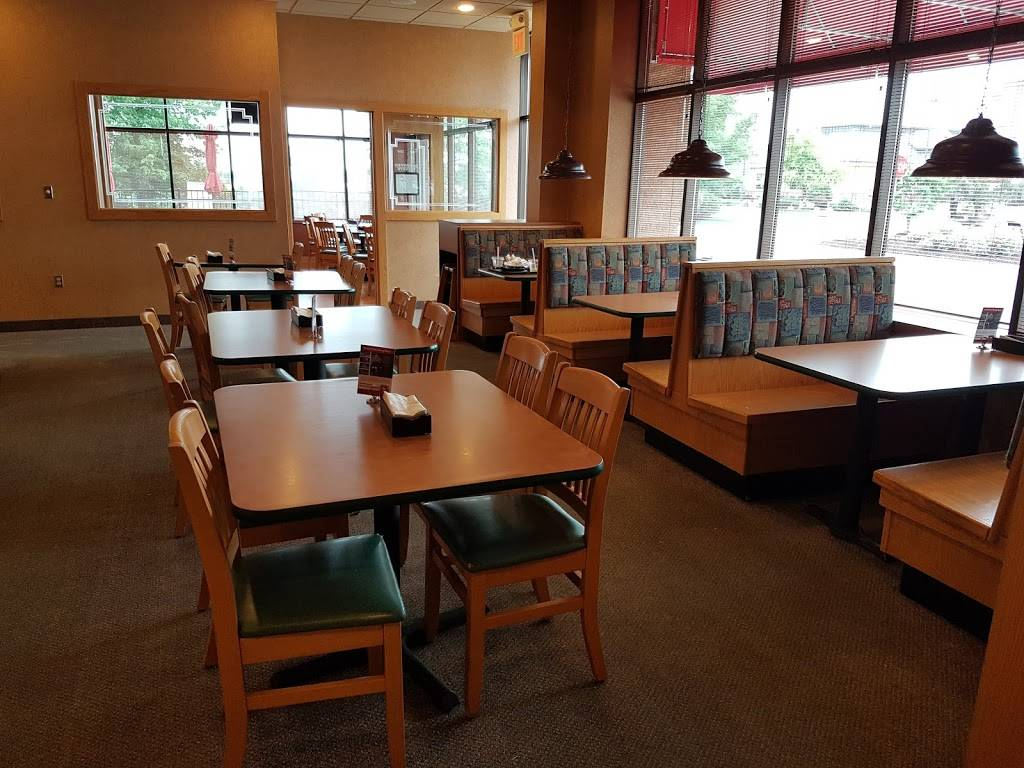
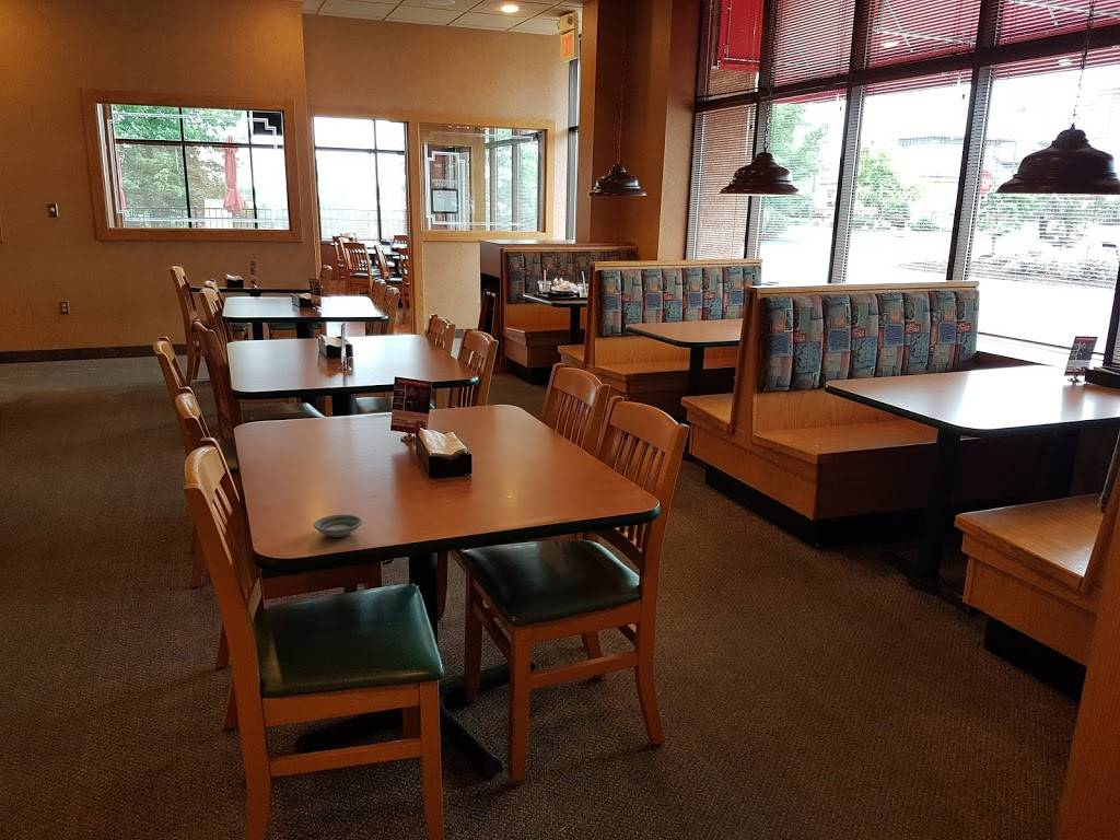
+ saucer [313,514,363,538]
